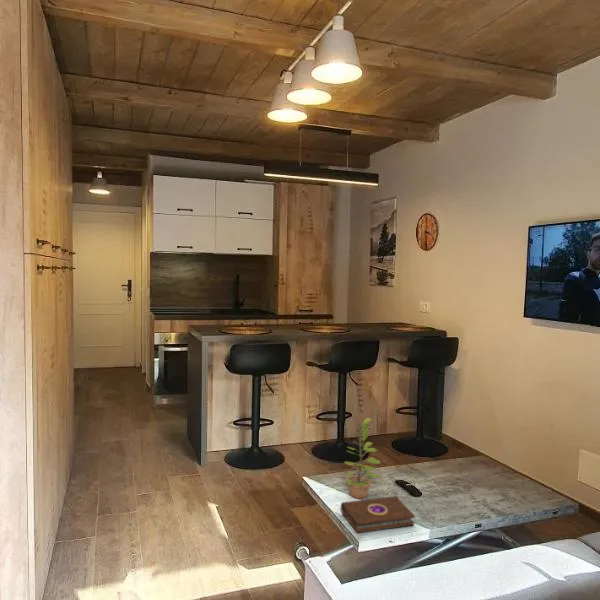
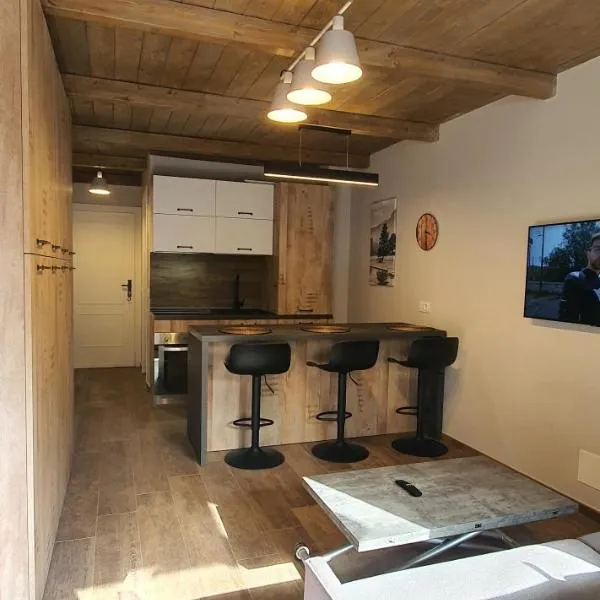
- plant [343,417,381,499]
- book [340,495,416,534]
